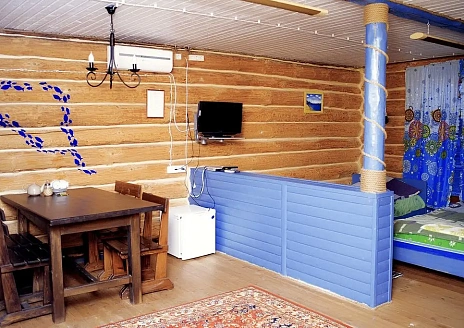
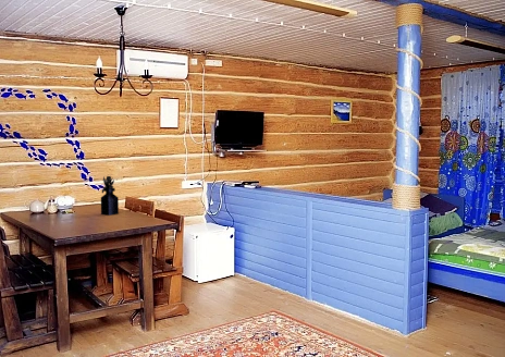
+ vase [100,173,120,217]
